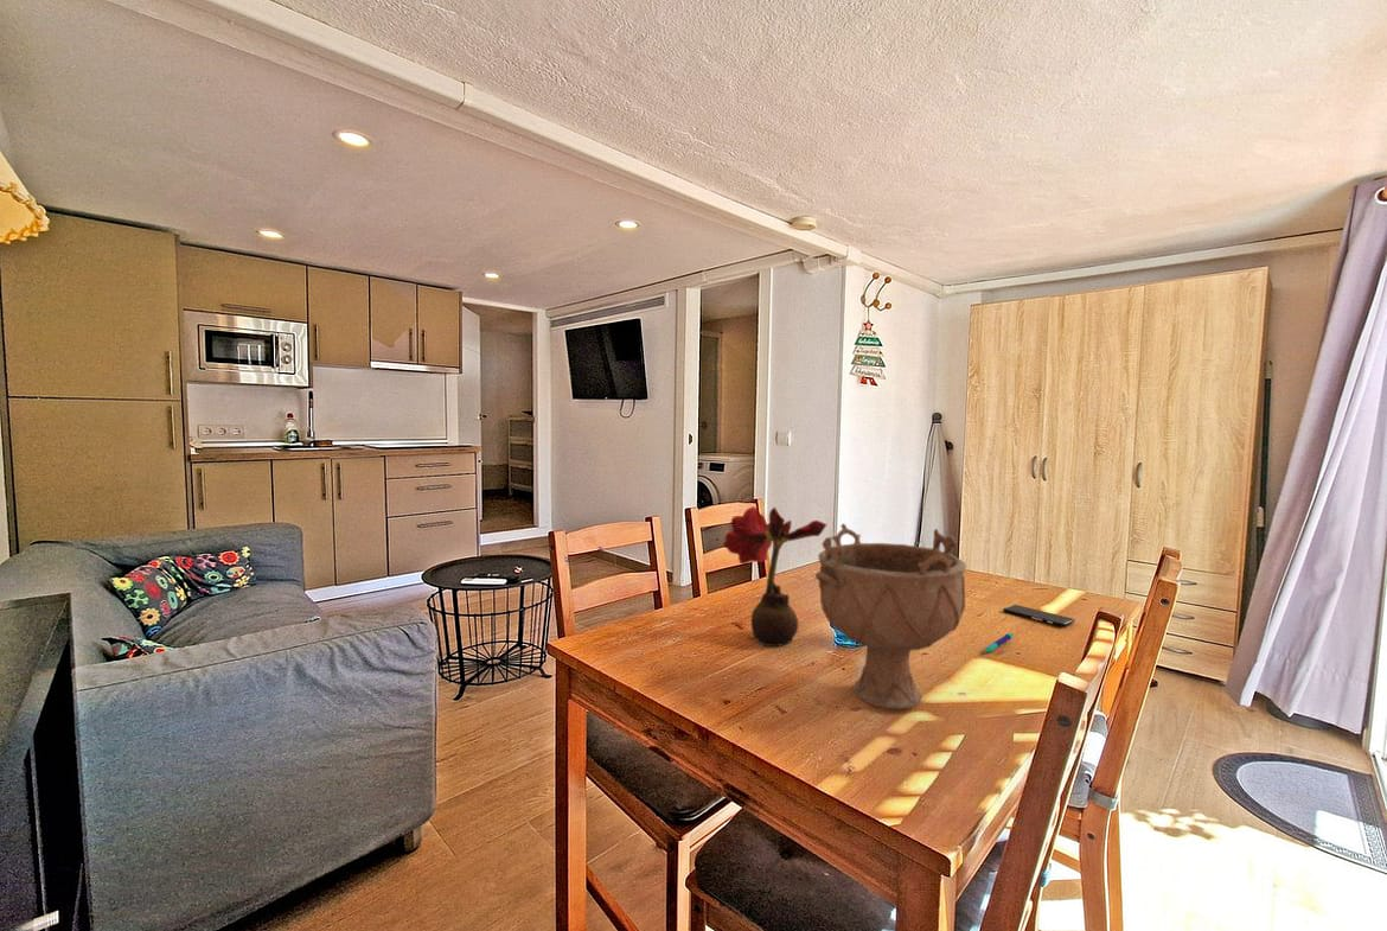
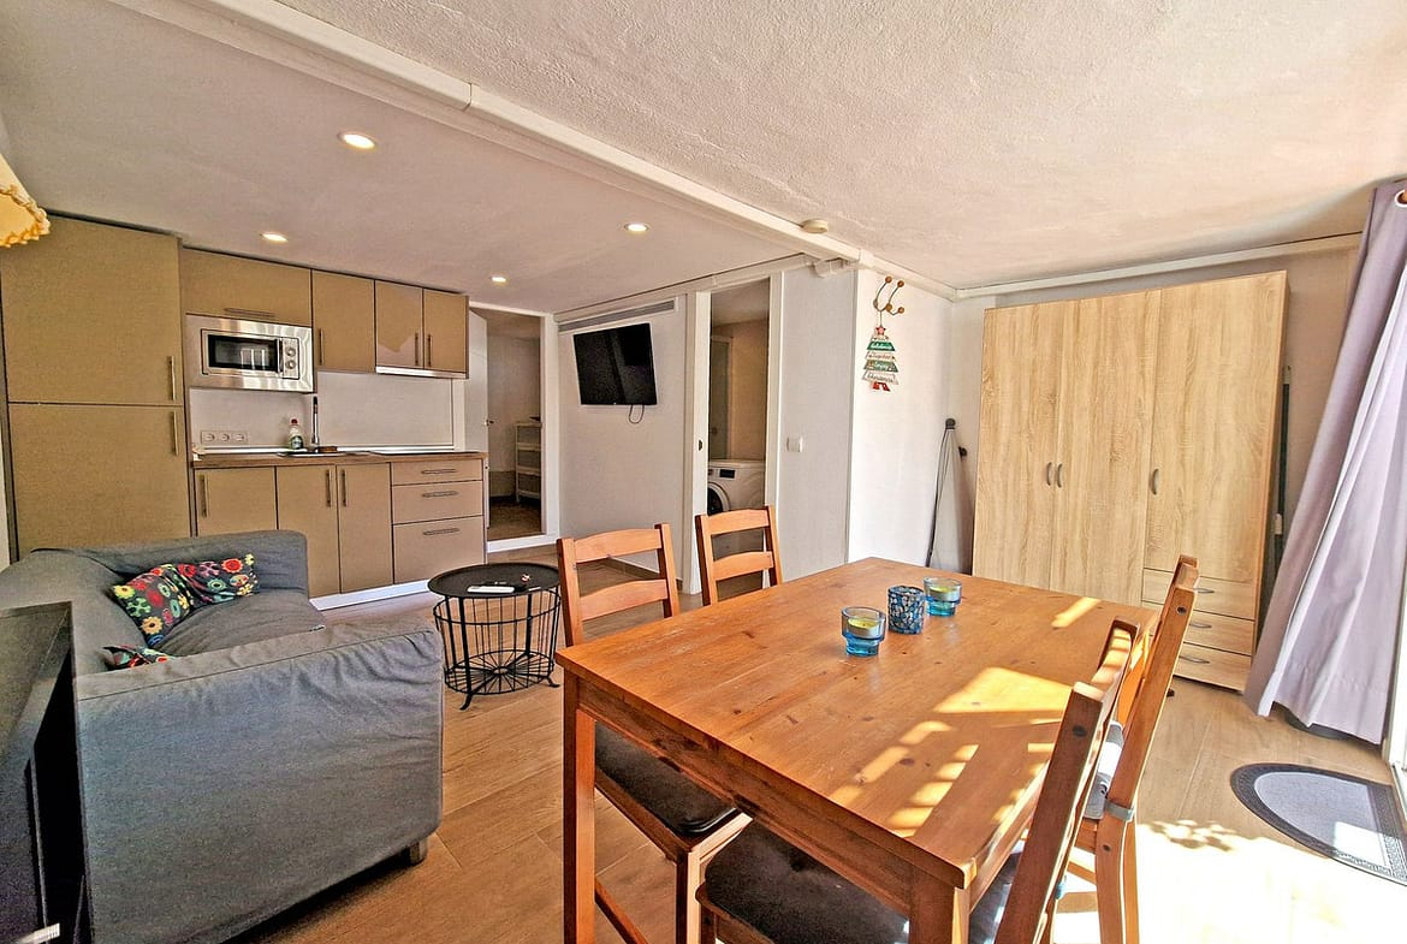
- flower [721,505,827,648]
- decorative bowl [814,522,967,712]
- smartphone [1002,604,1076,627]
- pen [983,632,1015,653]
